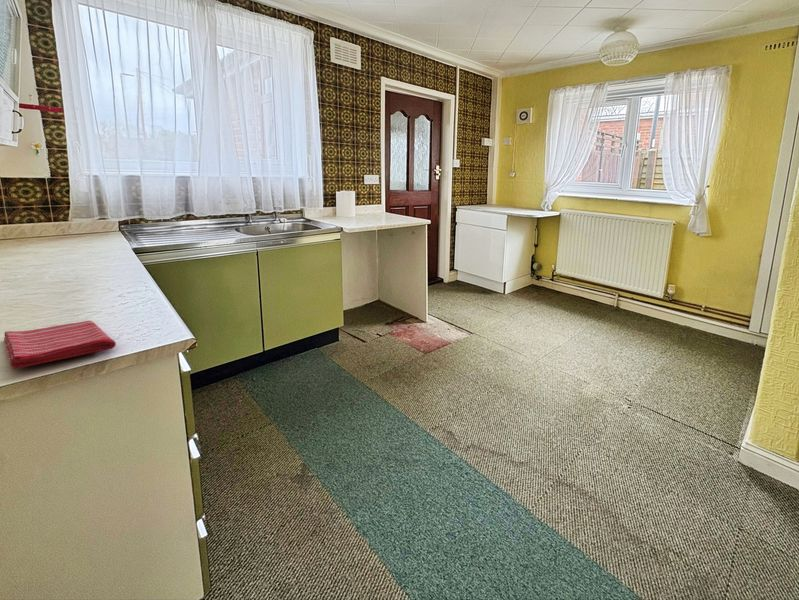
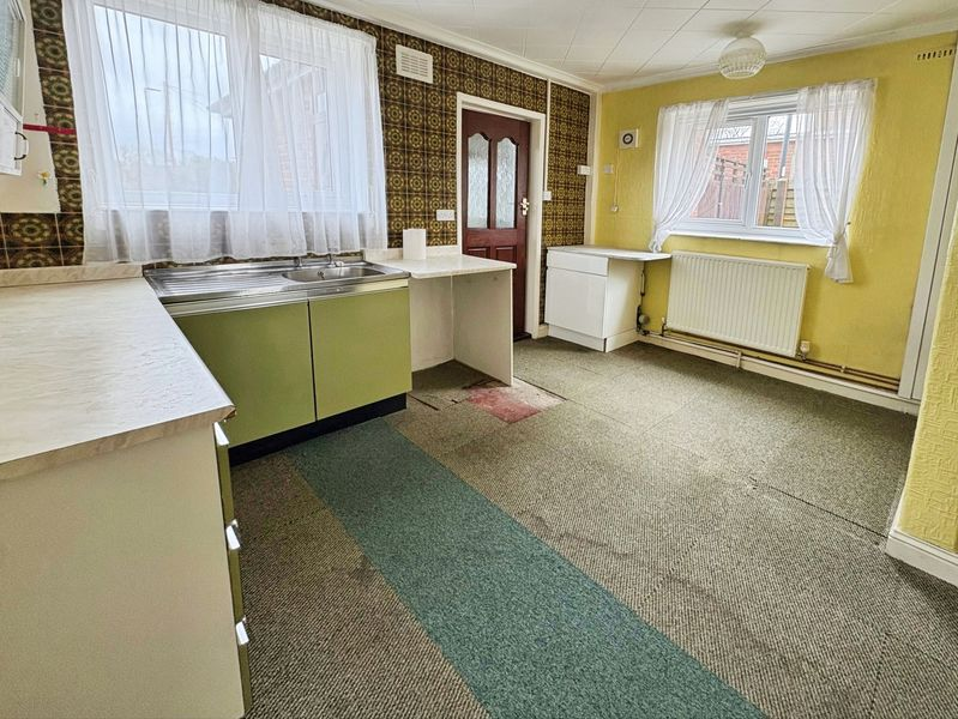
- dish towel [3,319,117,370]
